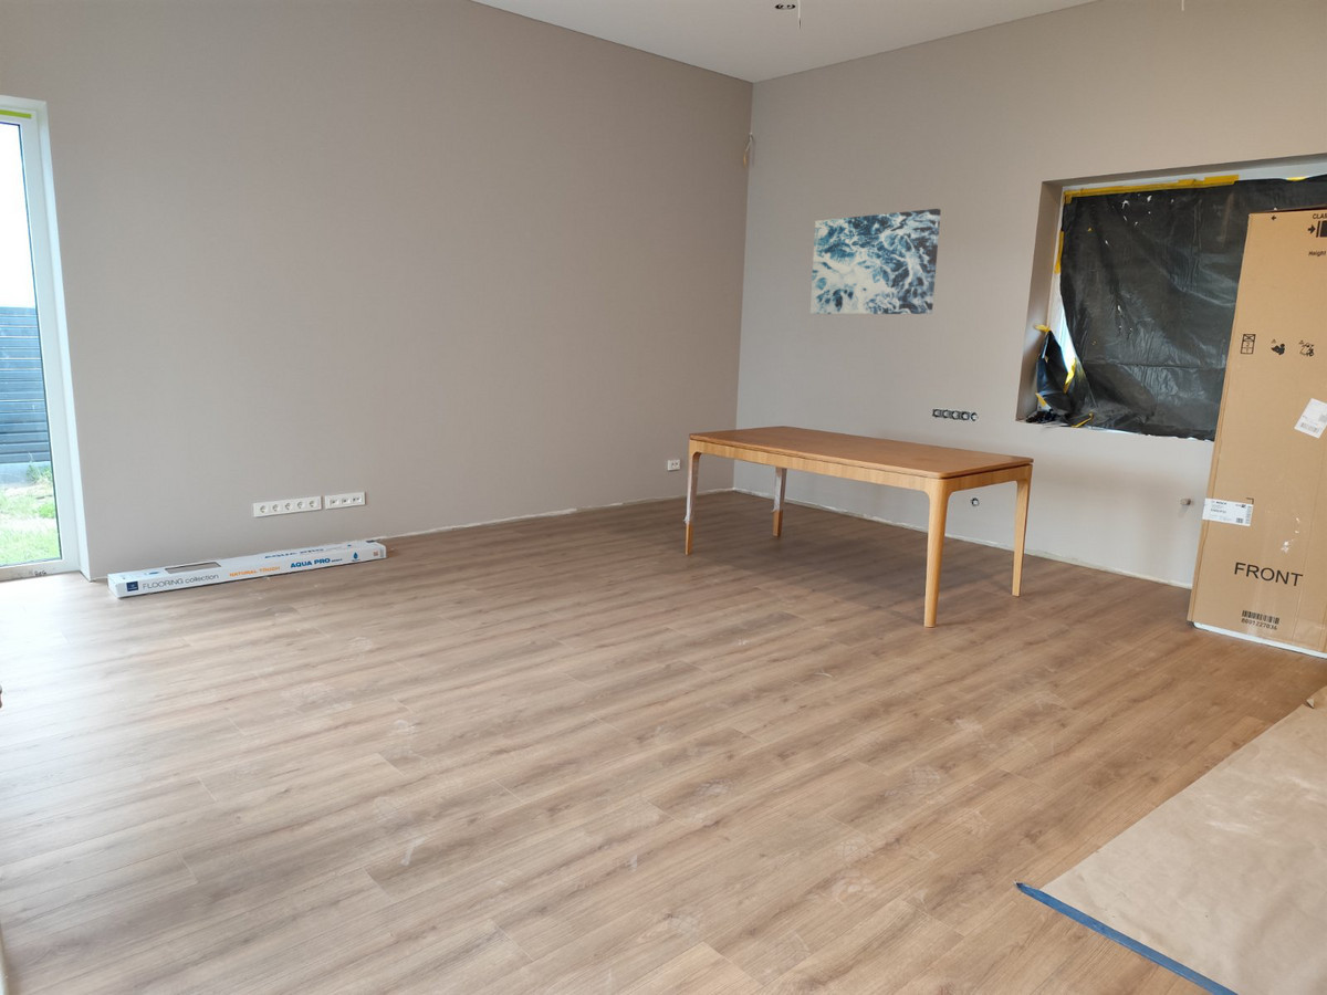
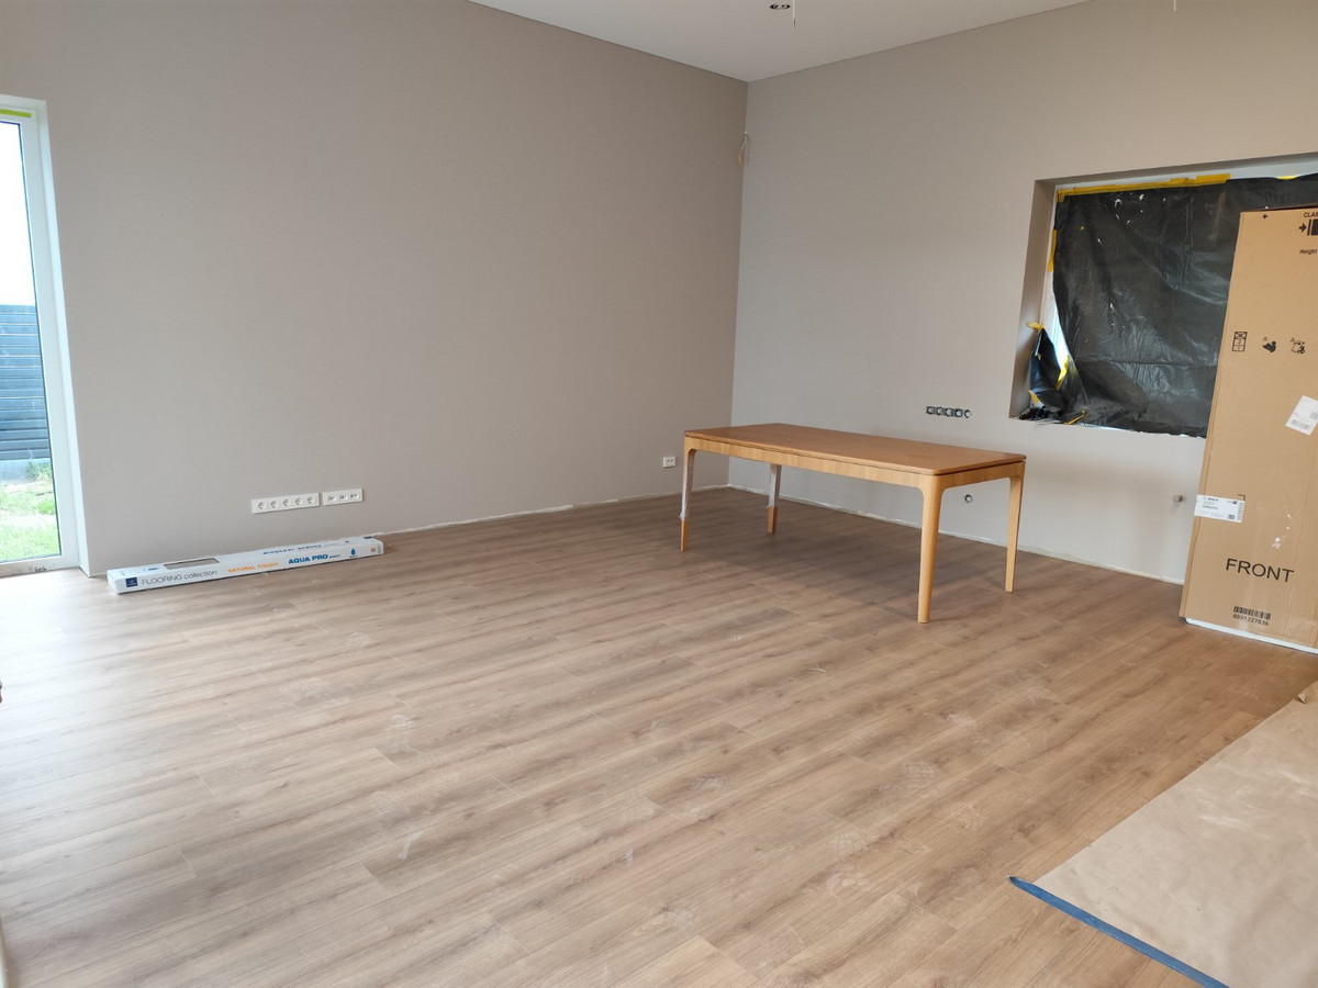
- wall art [809,208,942,315]
